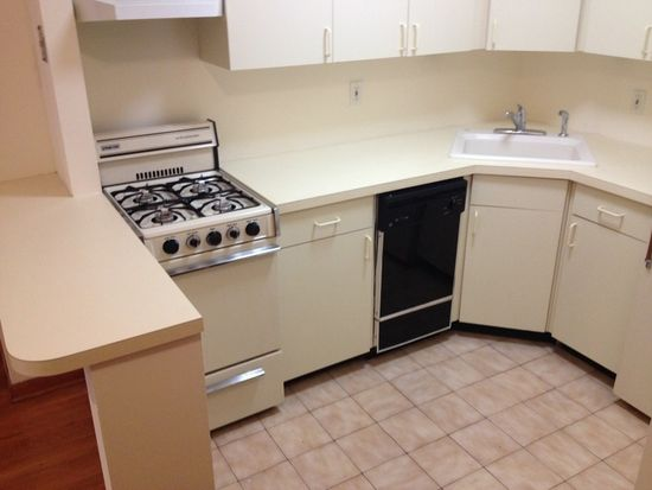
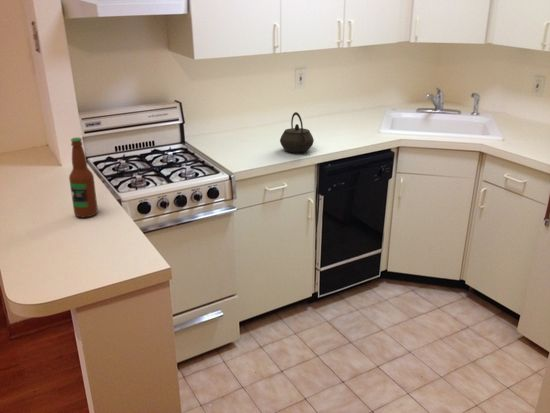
+ kettle [279,111,315,154]
+ bottle [68,137,99,218]
